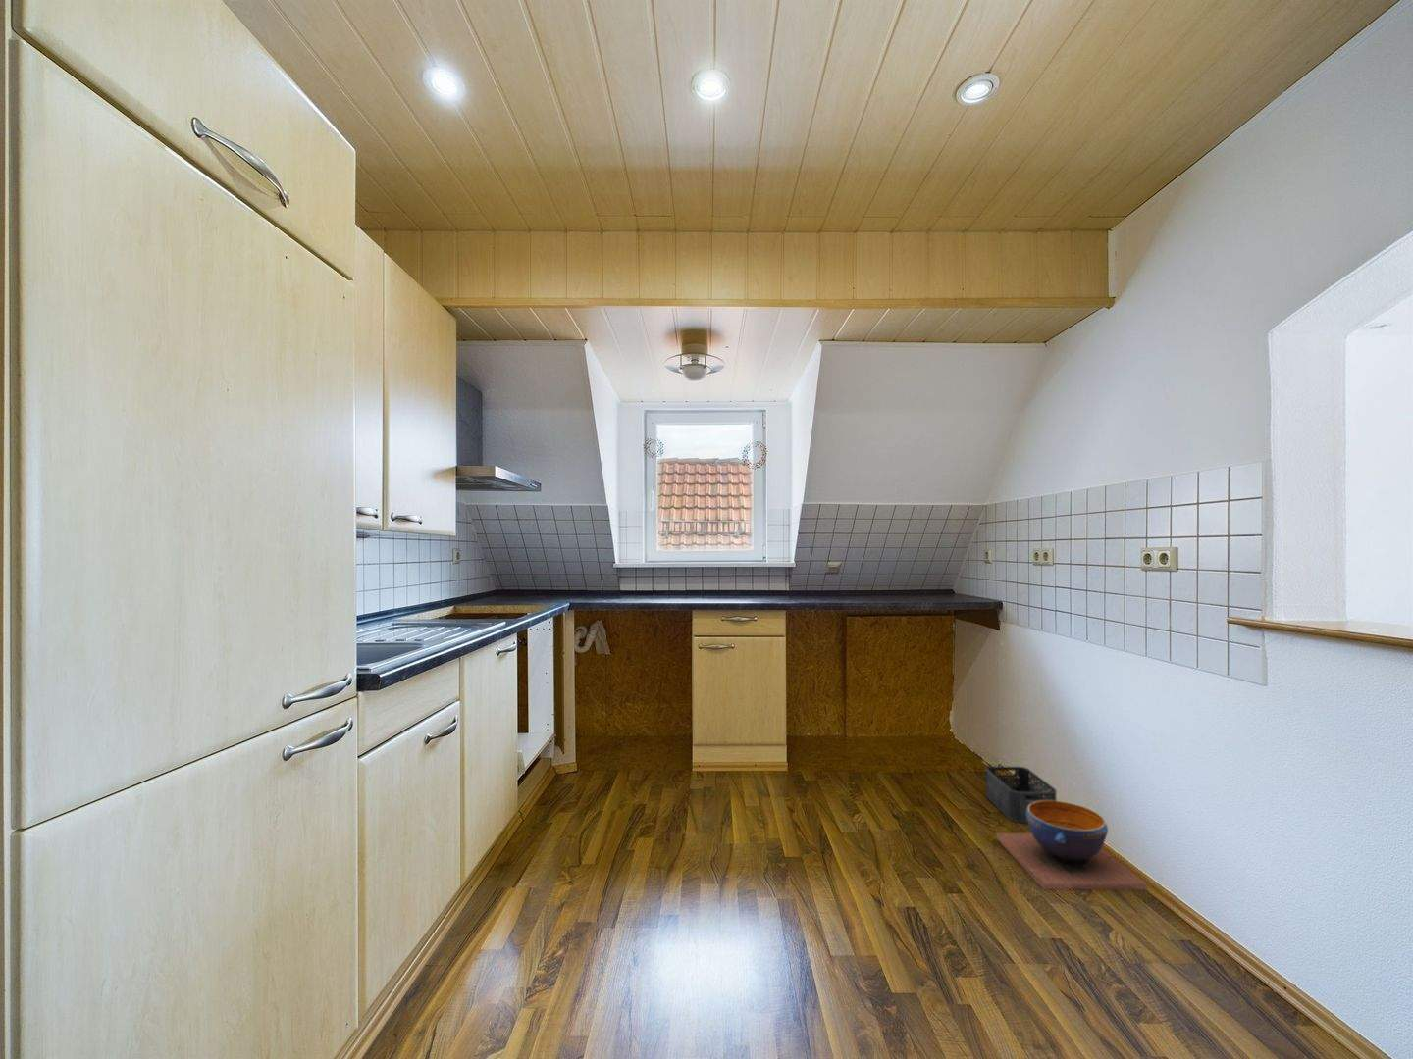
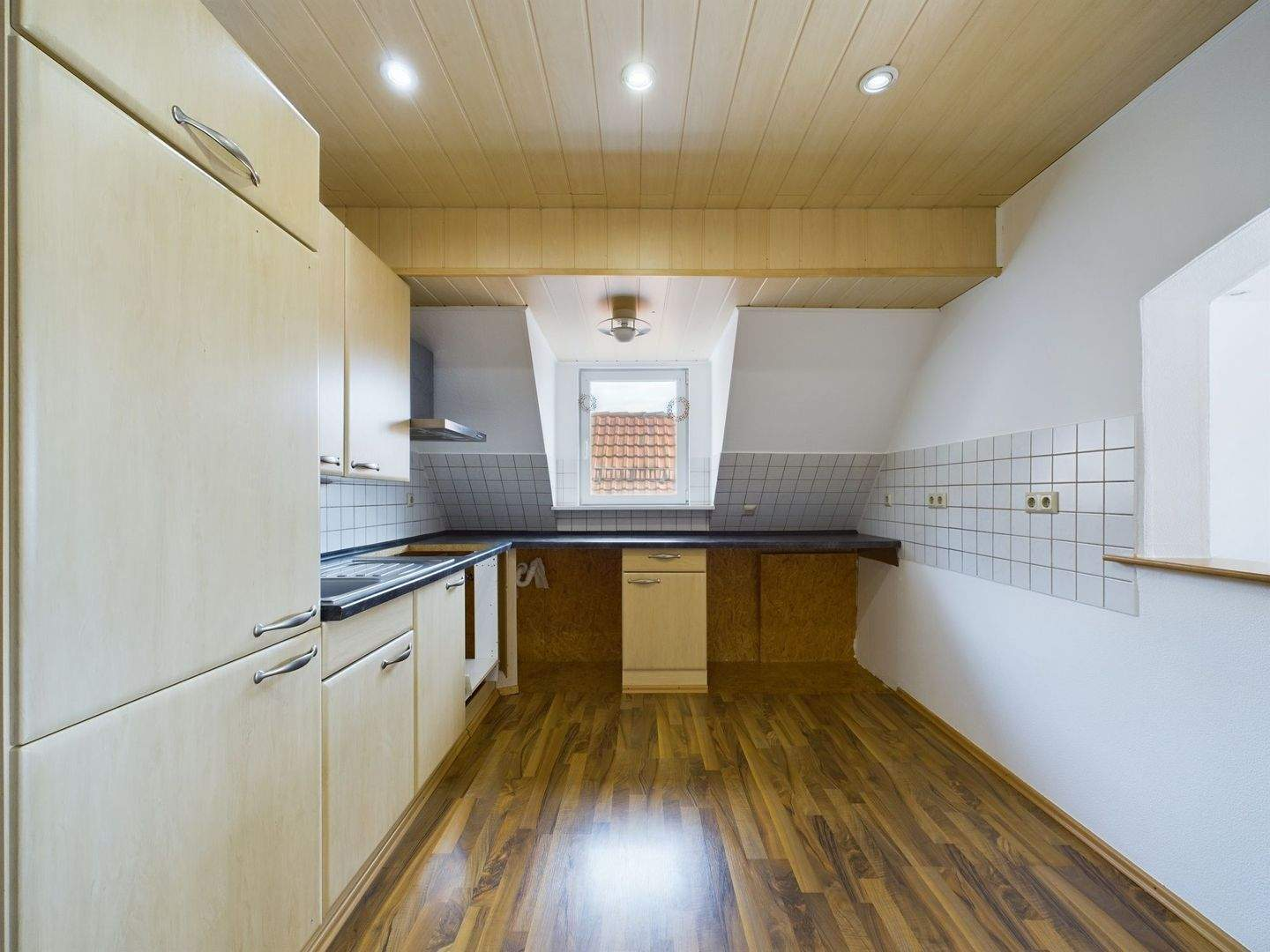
- storage bin [985,765,1058,823]
- decorative bowl [995,800,1148,890]
